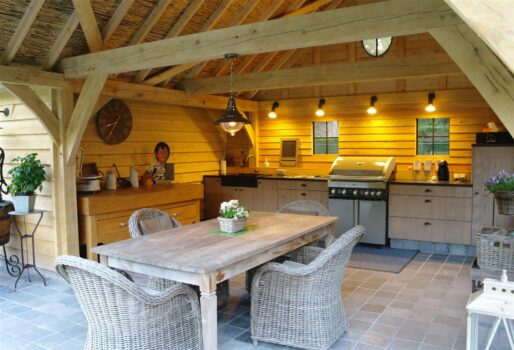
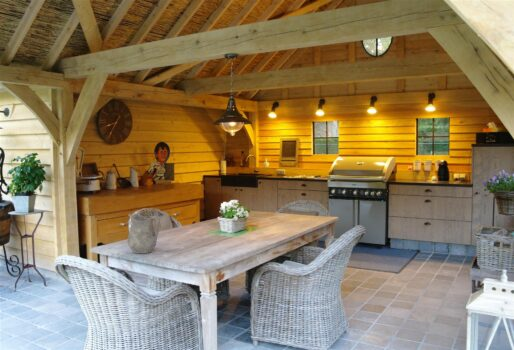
+ pitcher [127,213,161,254]
